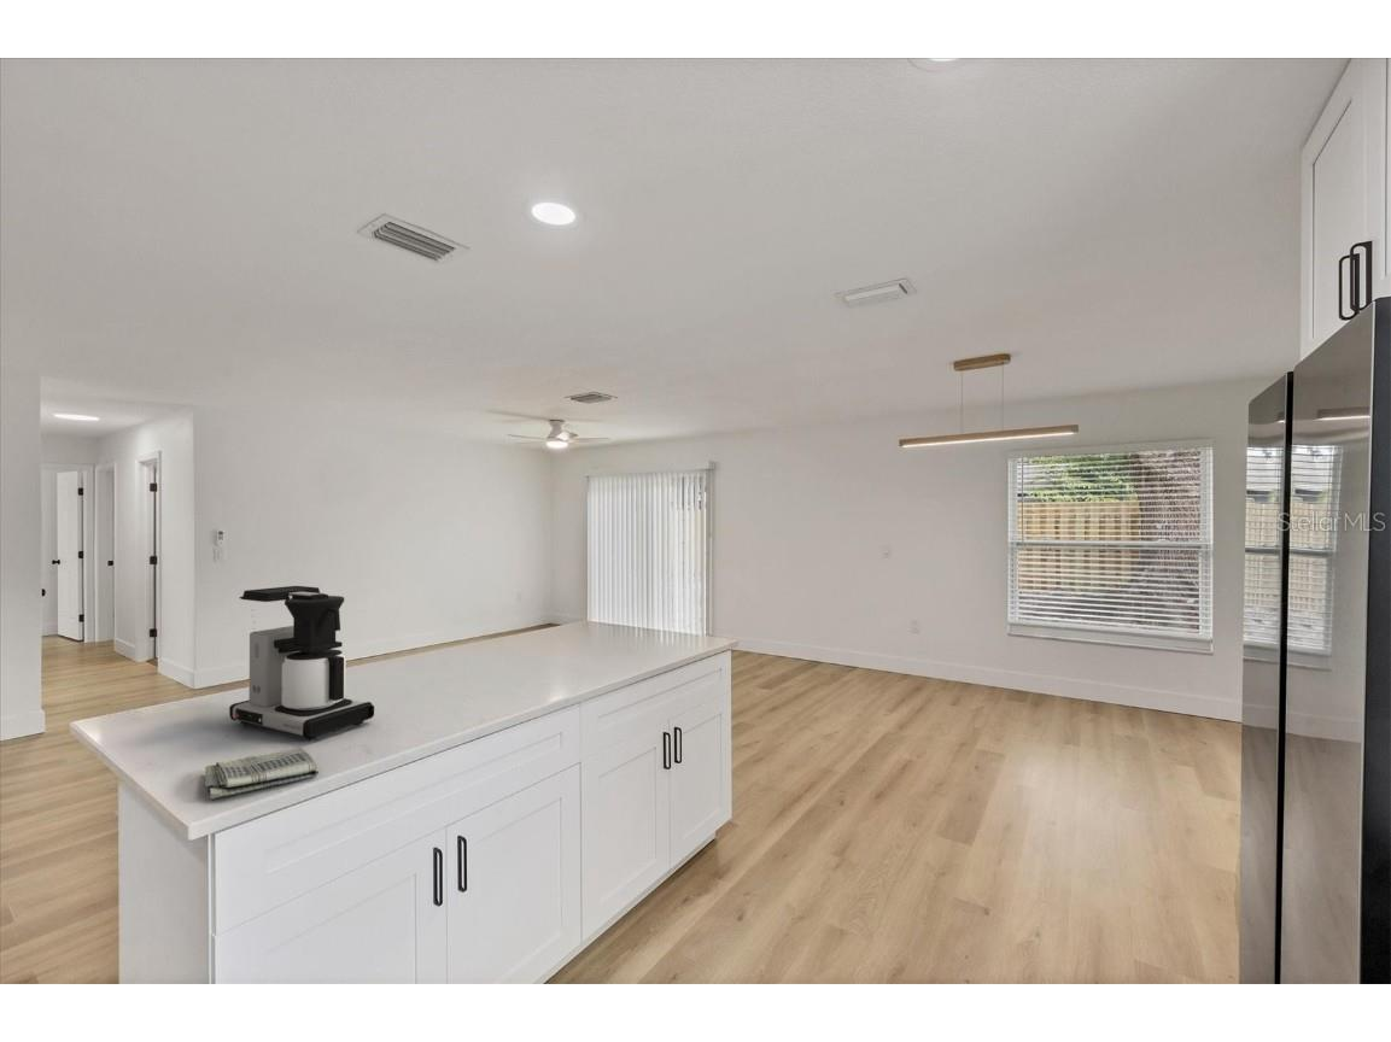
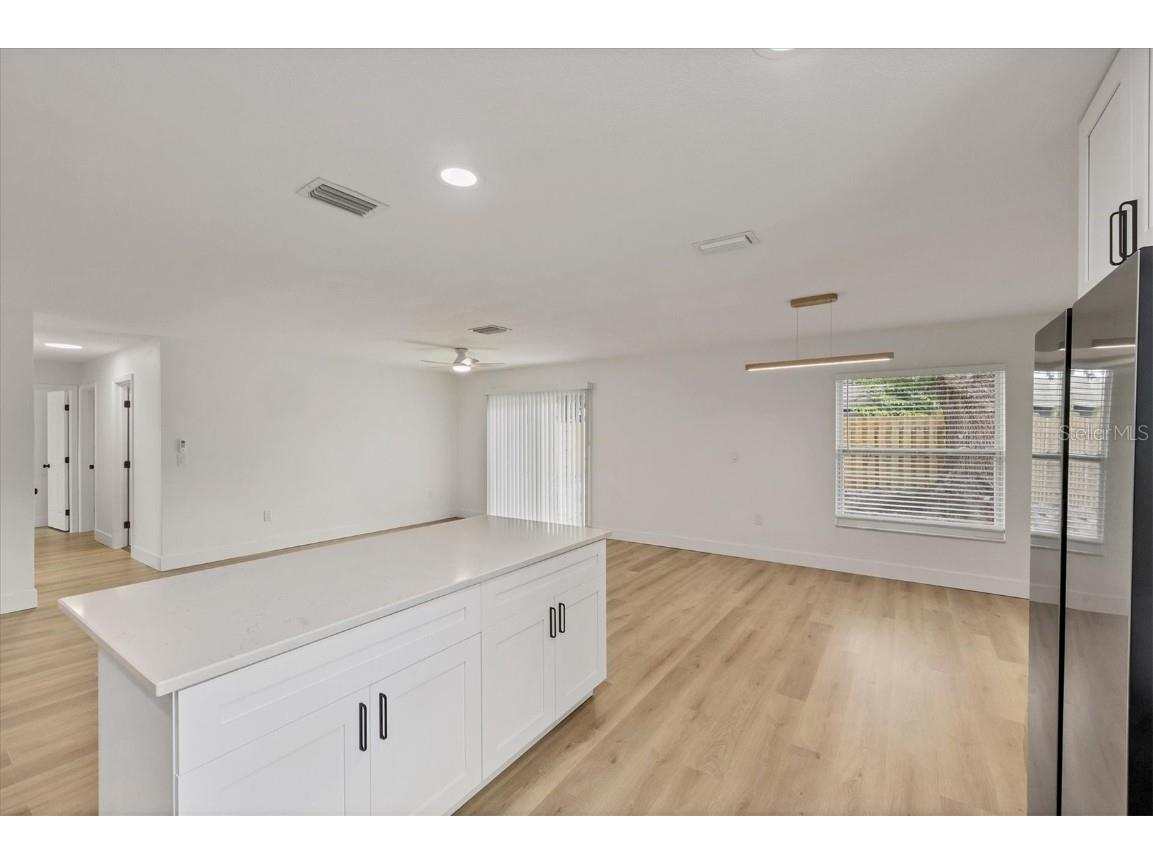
- dish towel [203,747,320,801]
- coffee maker [228,585,375,742]
